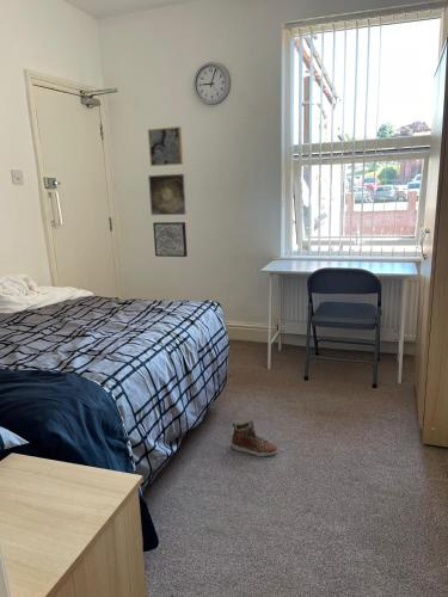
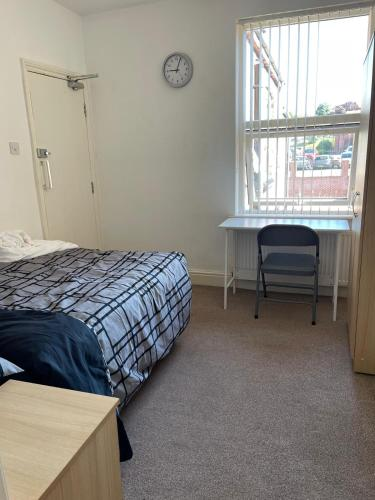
- sneaker [231,419,278,457]
- wall art [147,125,184,167]
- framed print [147,173,189,216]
- wall art [152,221,189,258]
